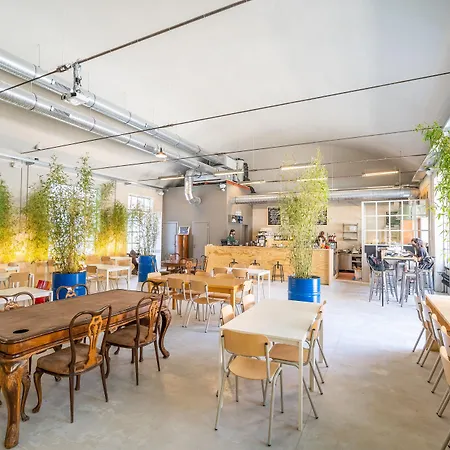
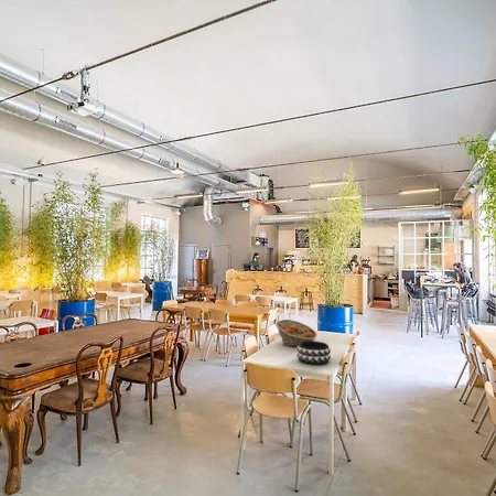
+ decorative bowl [295,341,332,366]
+ fruit basket [274,319,317,348]
